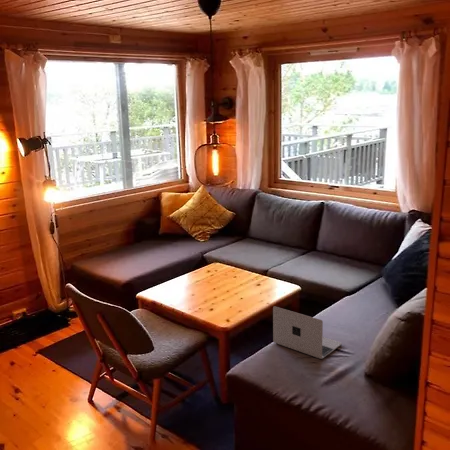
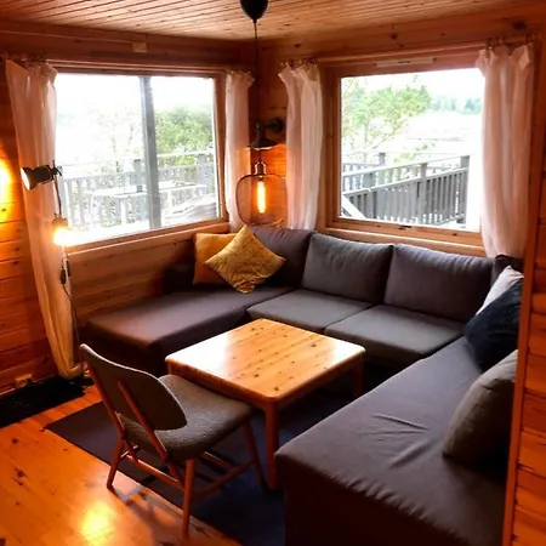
- laptop [272,305,343,360]
